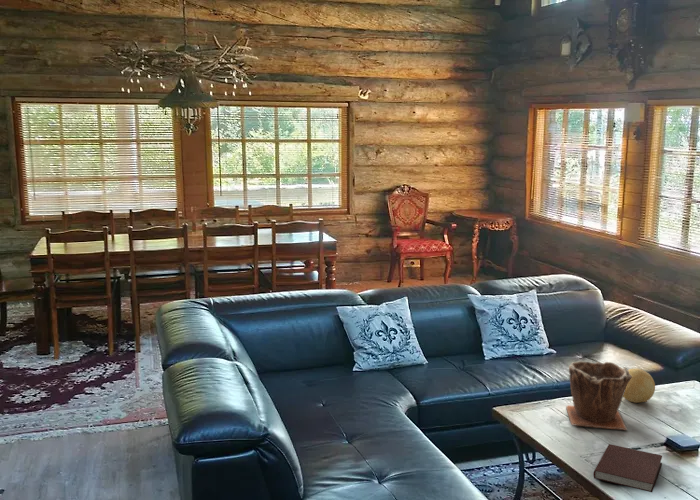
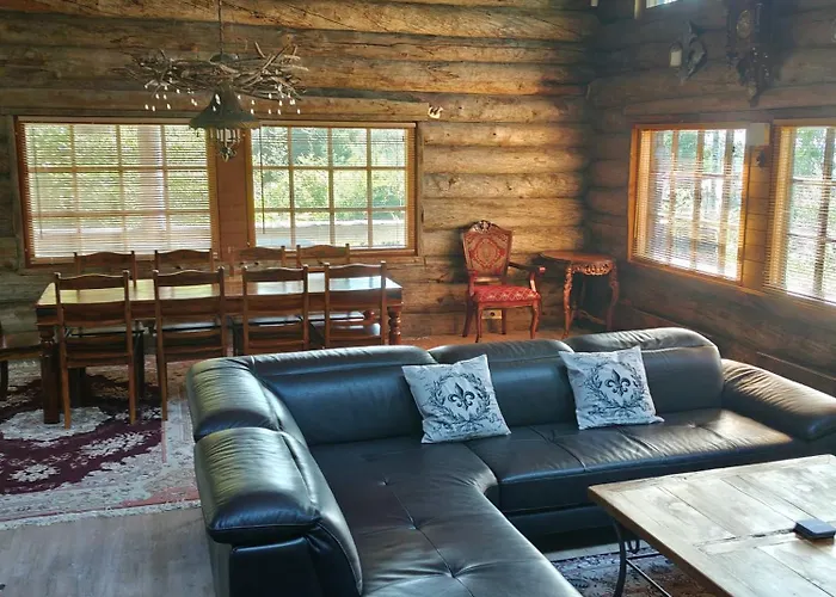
- plant pot [565,360,632,431]
- notebook [593,443,663,493]
- decorative ball [623,368,656,404]
